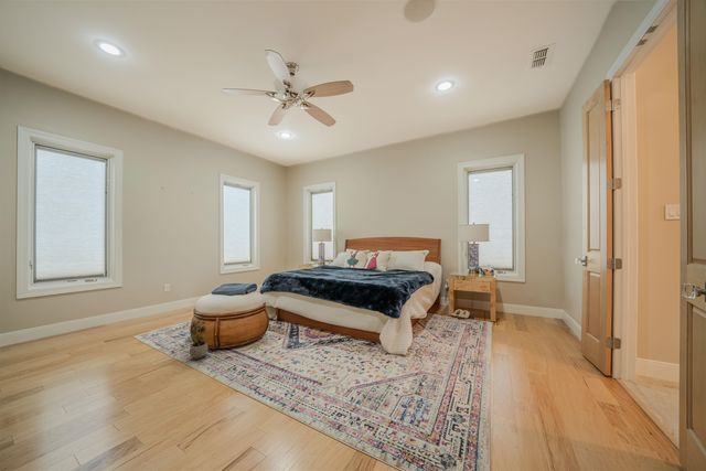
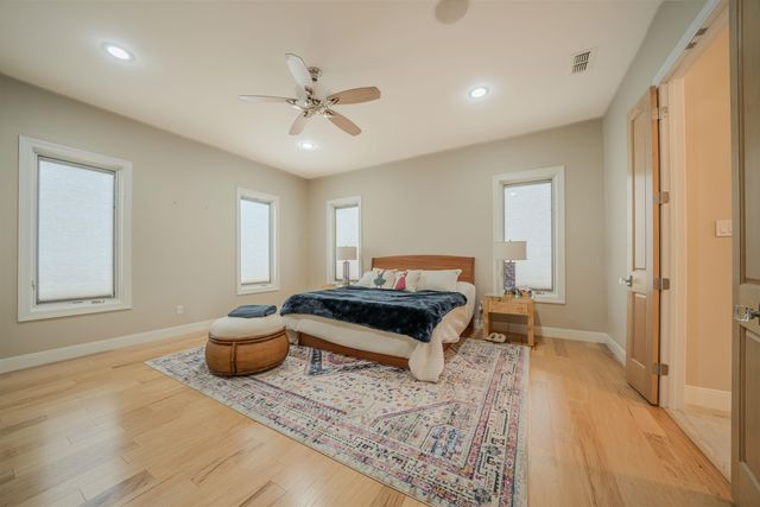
- potted plant [189,319,208,361]
